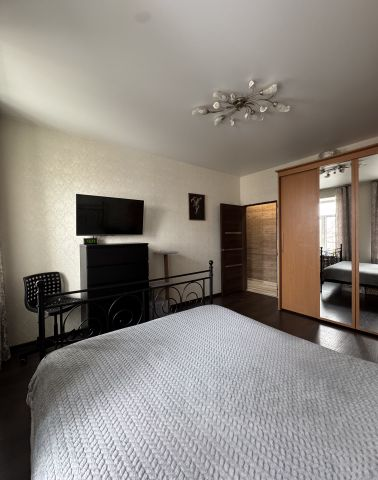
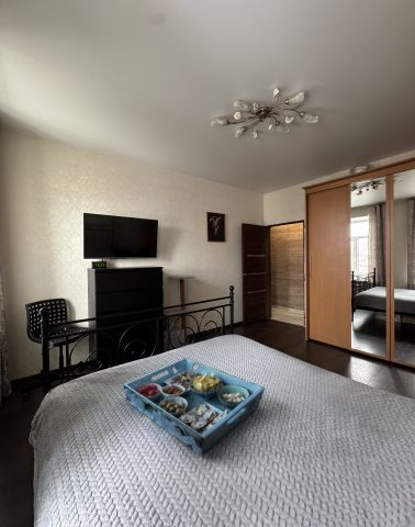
+ serving tray [122,357,266,457]
